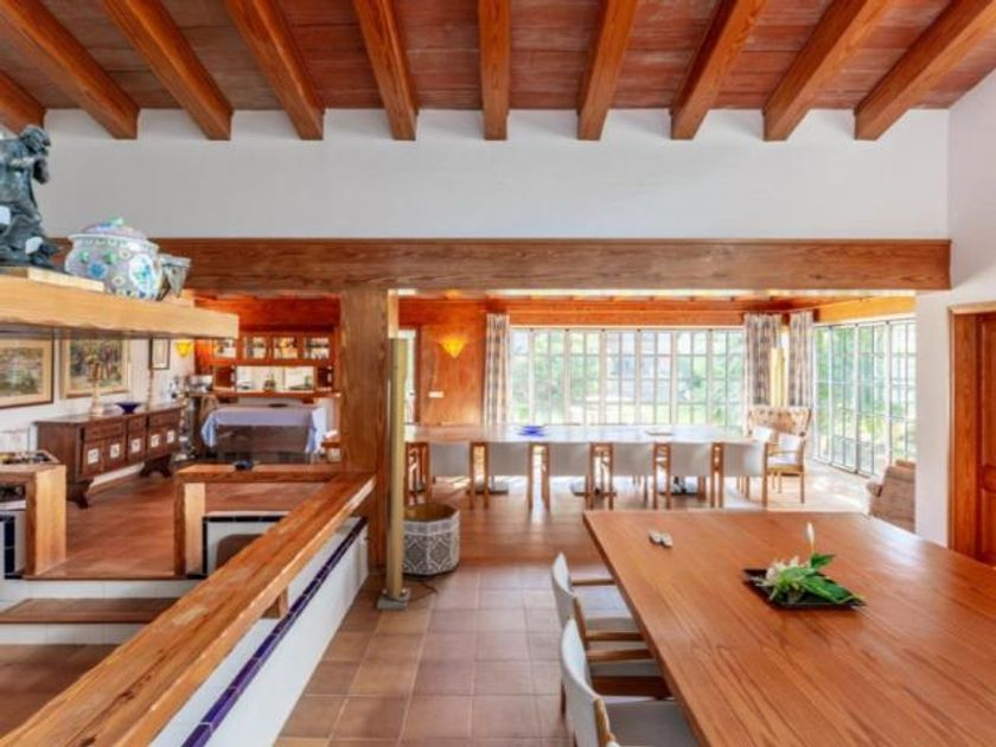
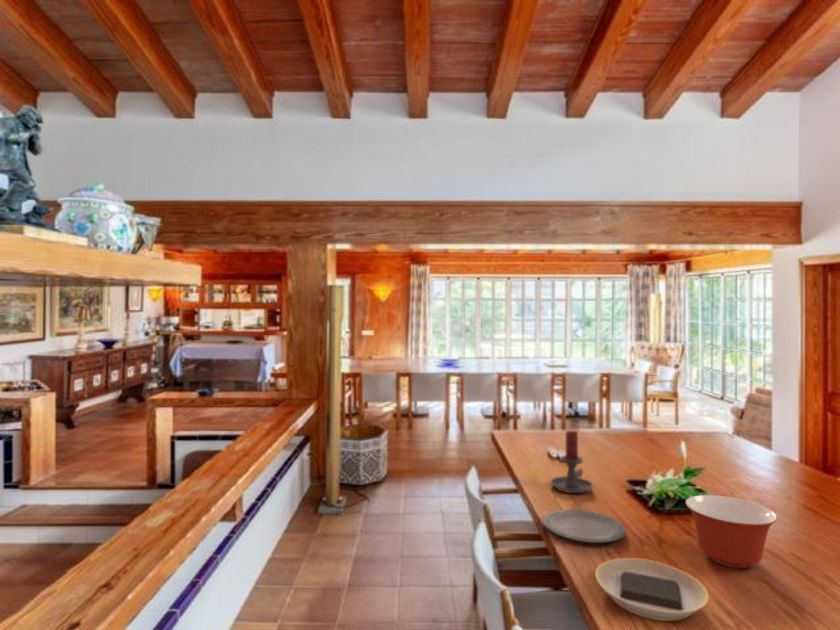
+ plate [542,508,627,544]
+ candle holder [550,430,594,494]
+ mixing bowl [684,494,779,569]
+ plate [594,557,710,622]
